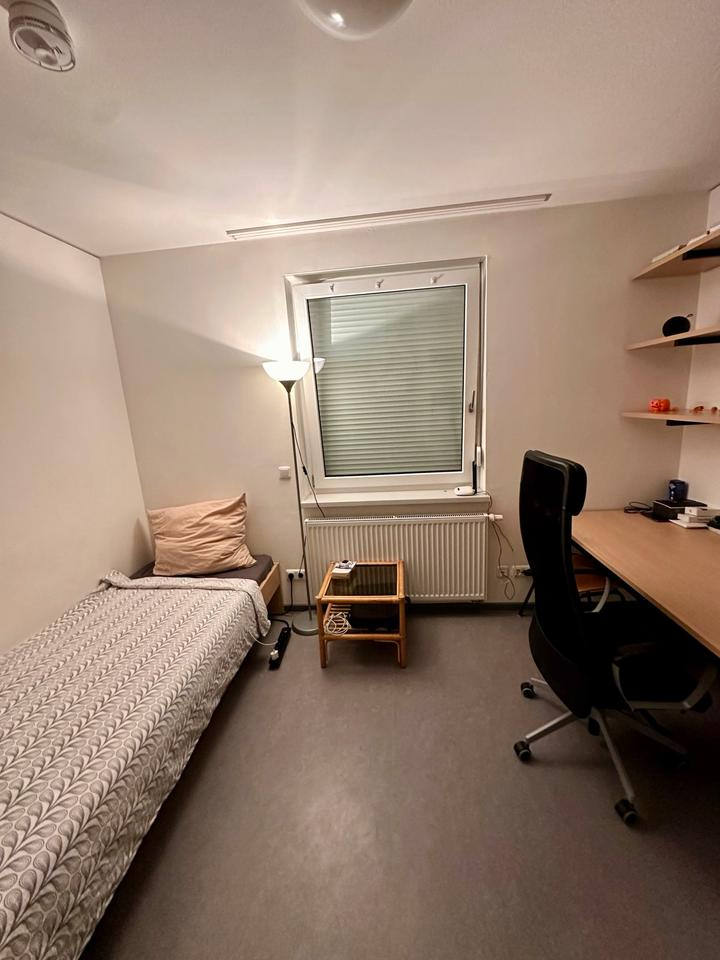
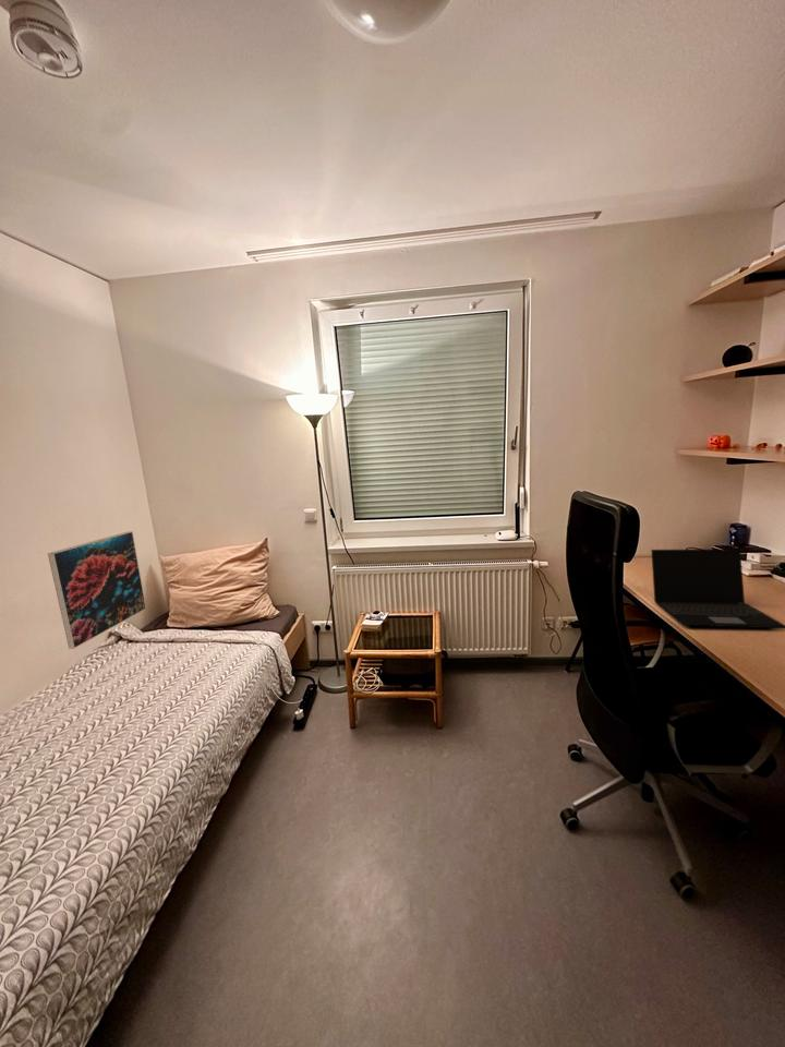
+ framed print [47,530,147,650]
+ laptop [650,549,785,629]
